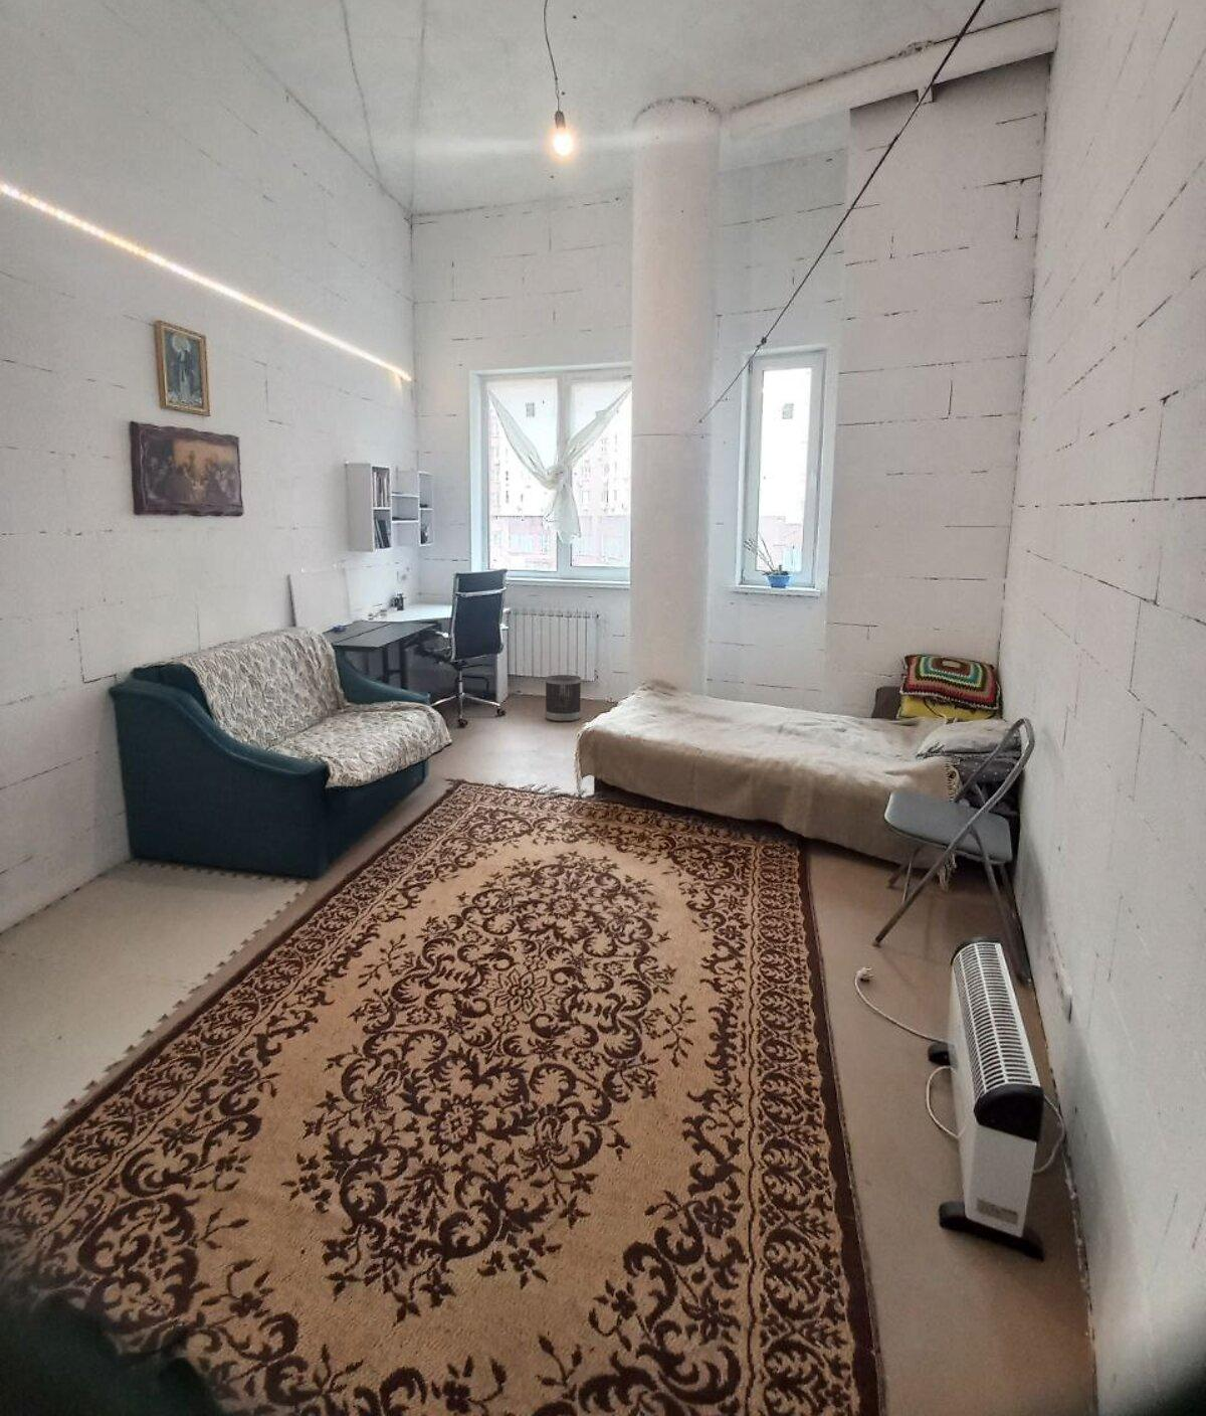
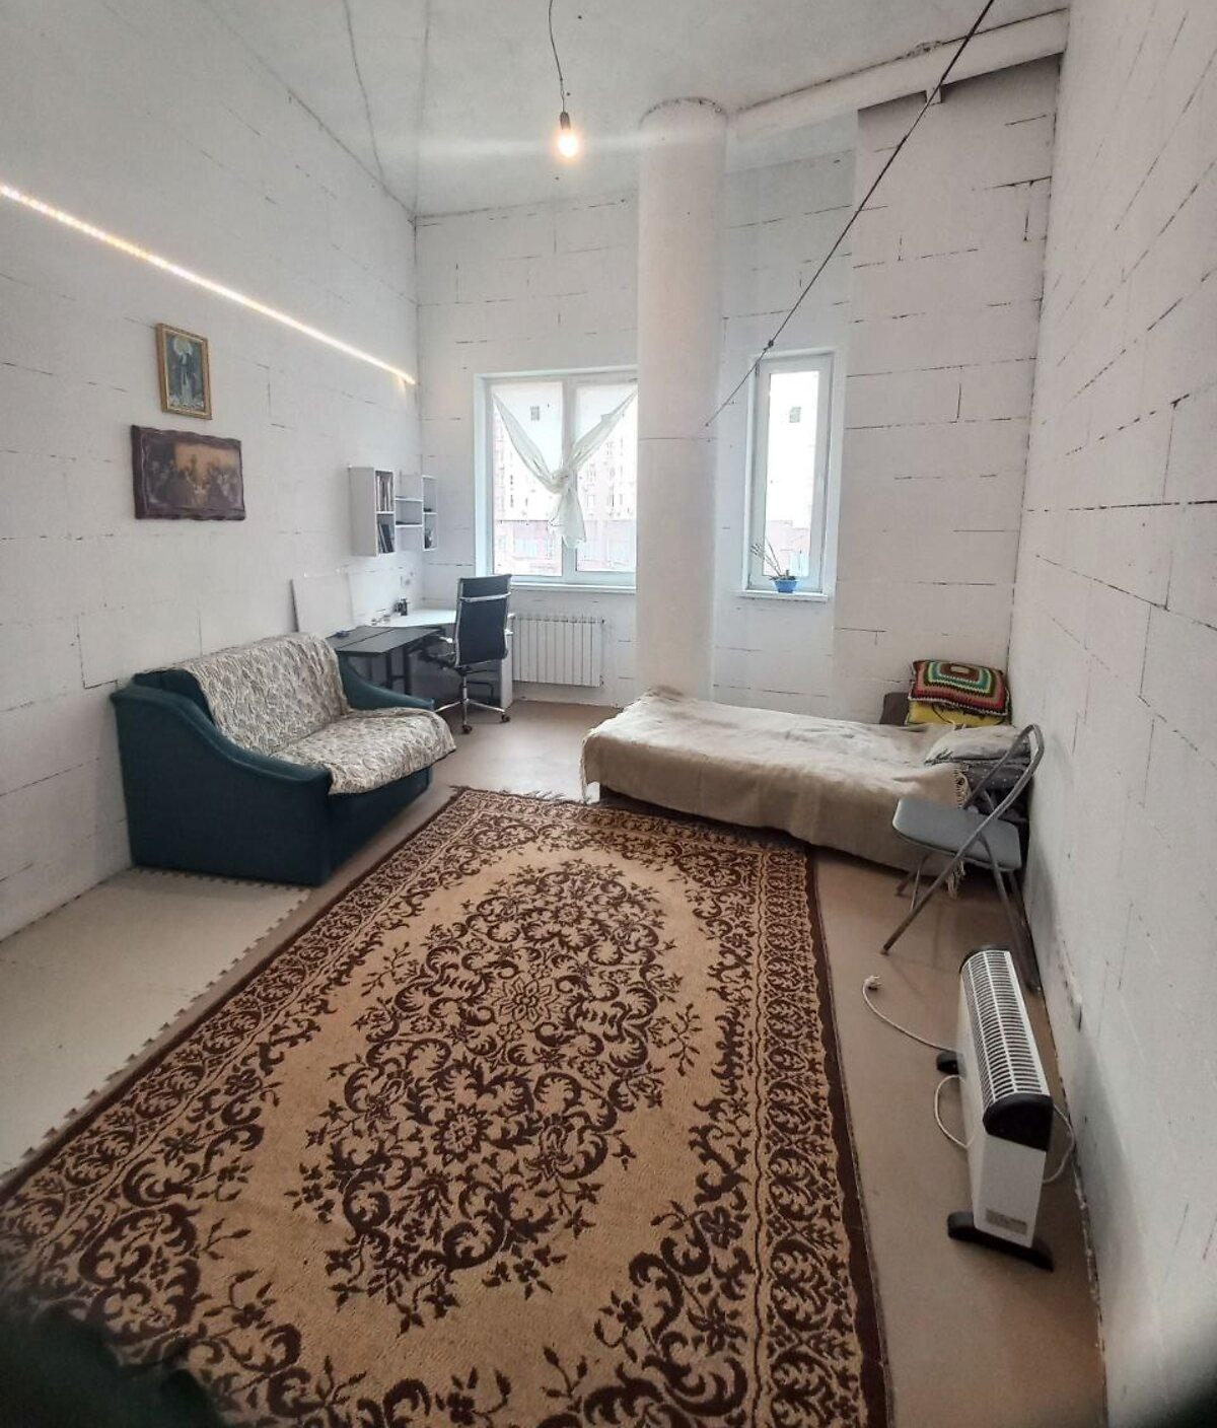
- wastebasket [544,674,581,722]
